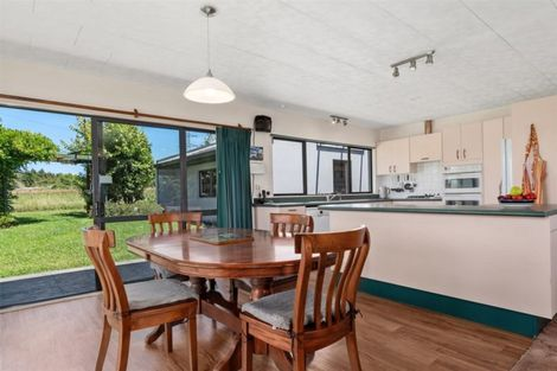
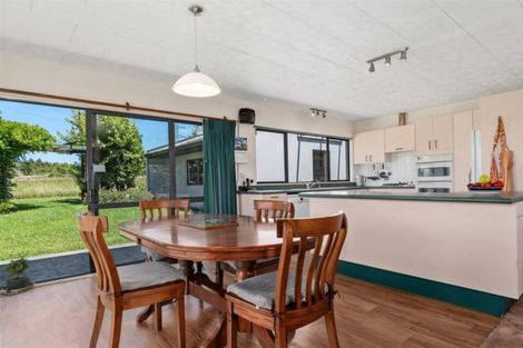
+ potted plant [0,256,37,298]
